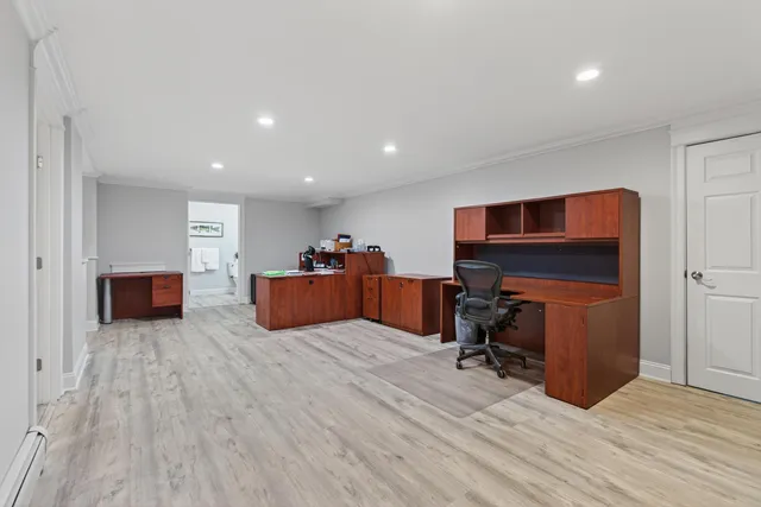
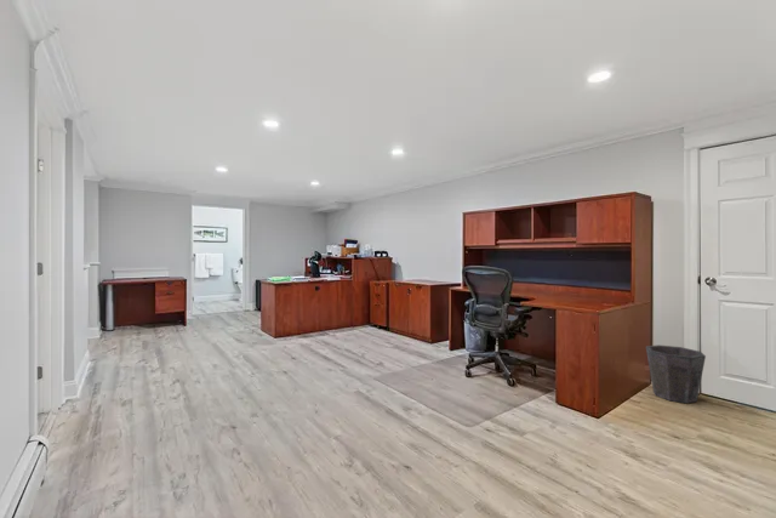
+ waste bin [645,343,707,404]
